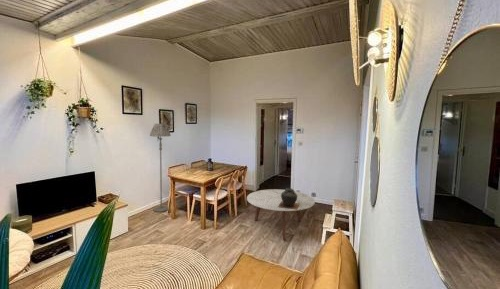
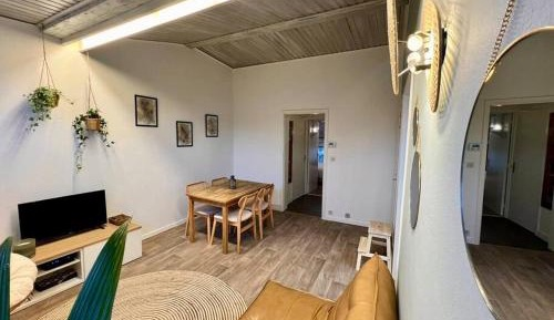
- floor lamp [149,123,172,213]
- ceramic pot [278,187,300,210]
- coffee table [246,188,316,241]
